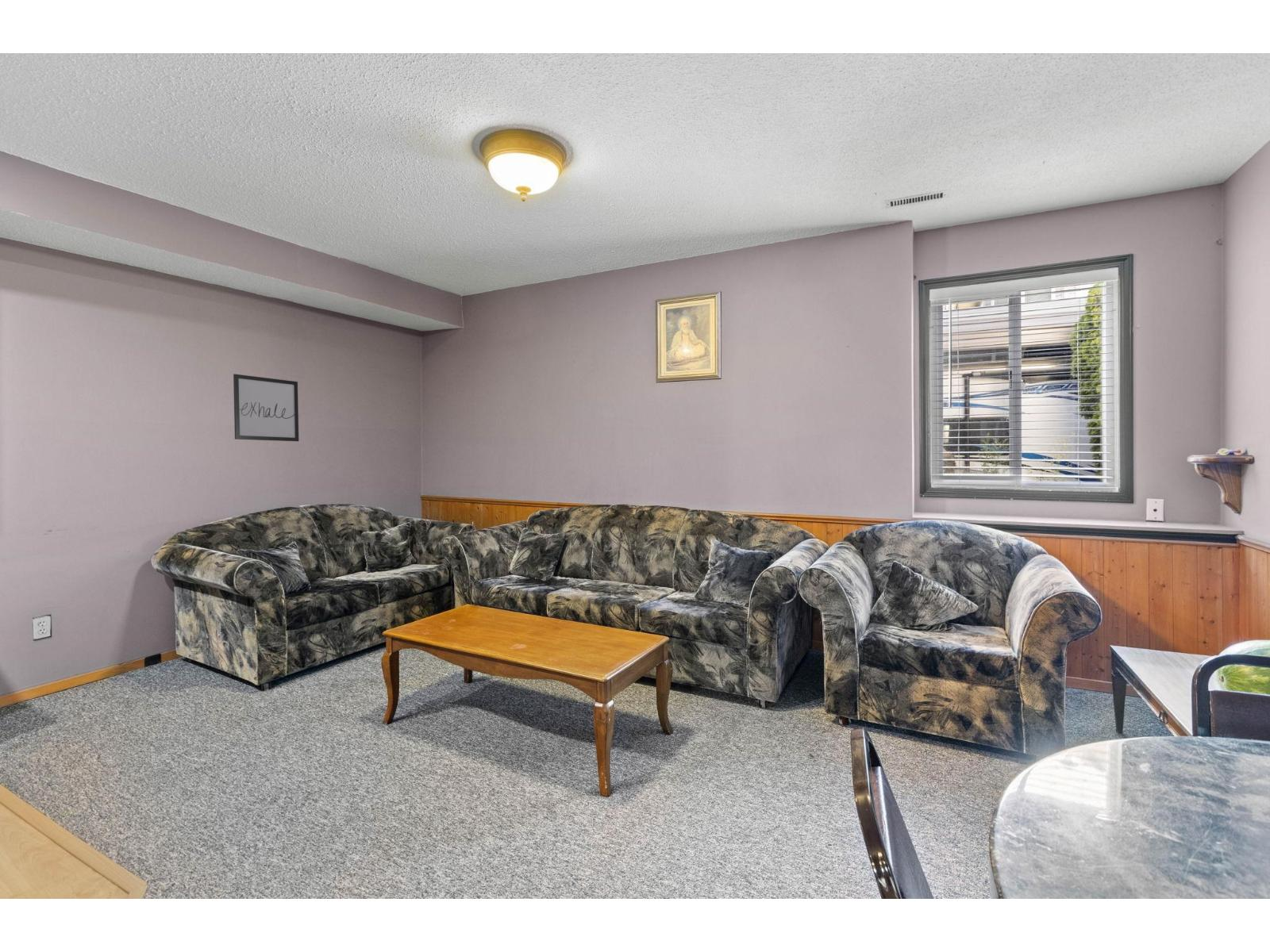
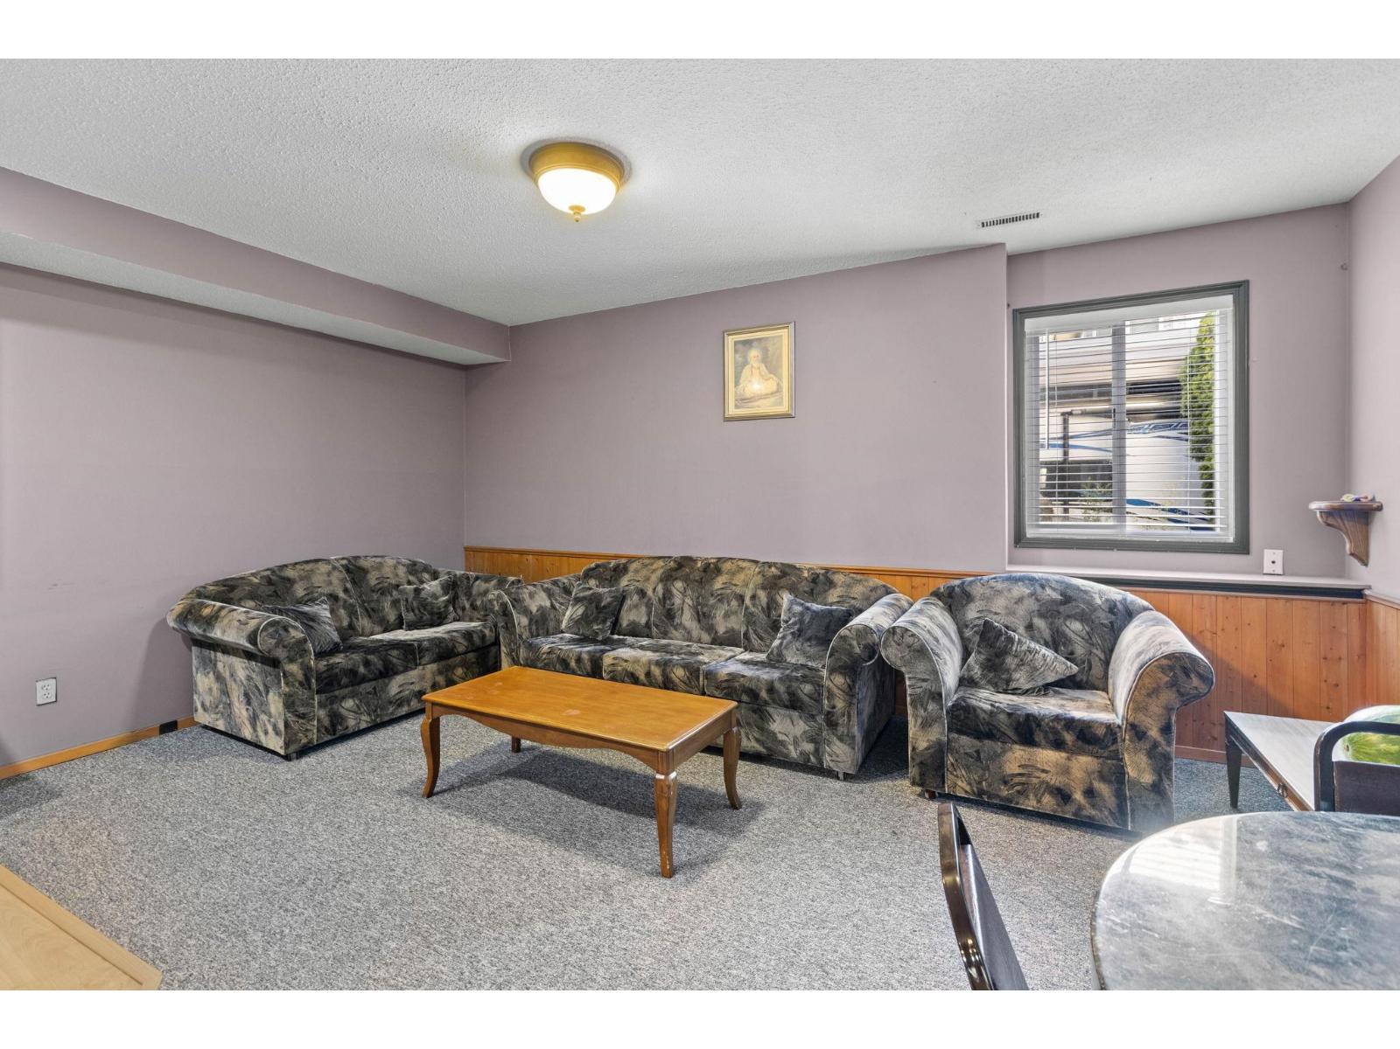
- wall art [233,373,299,442]
